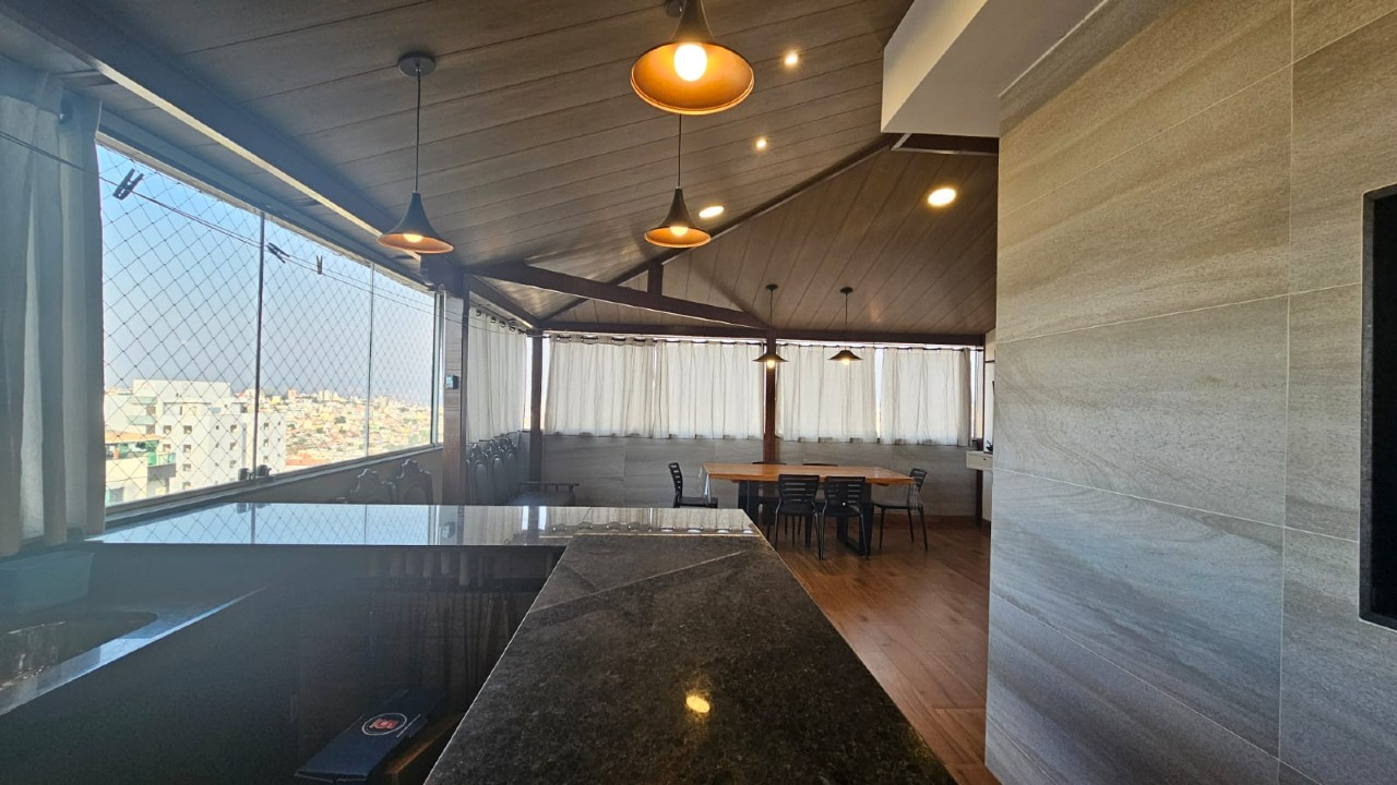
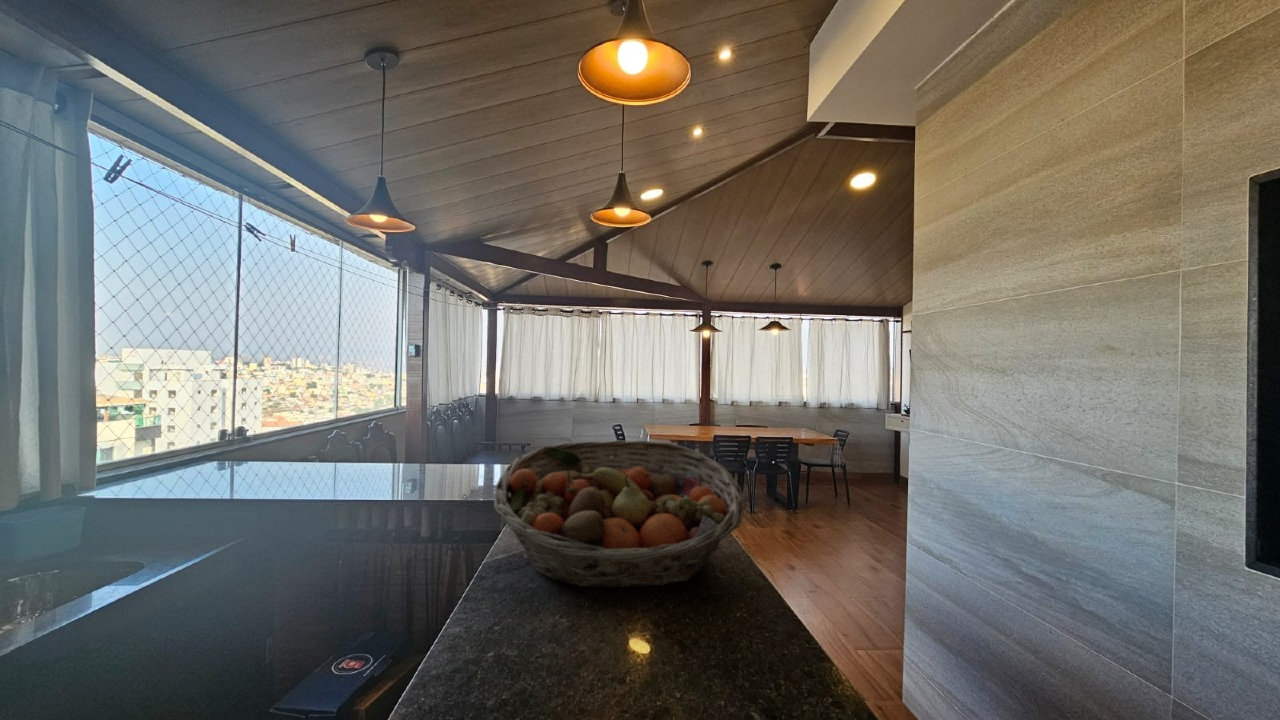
+ fruit basket [493,439,746,589]
